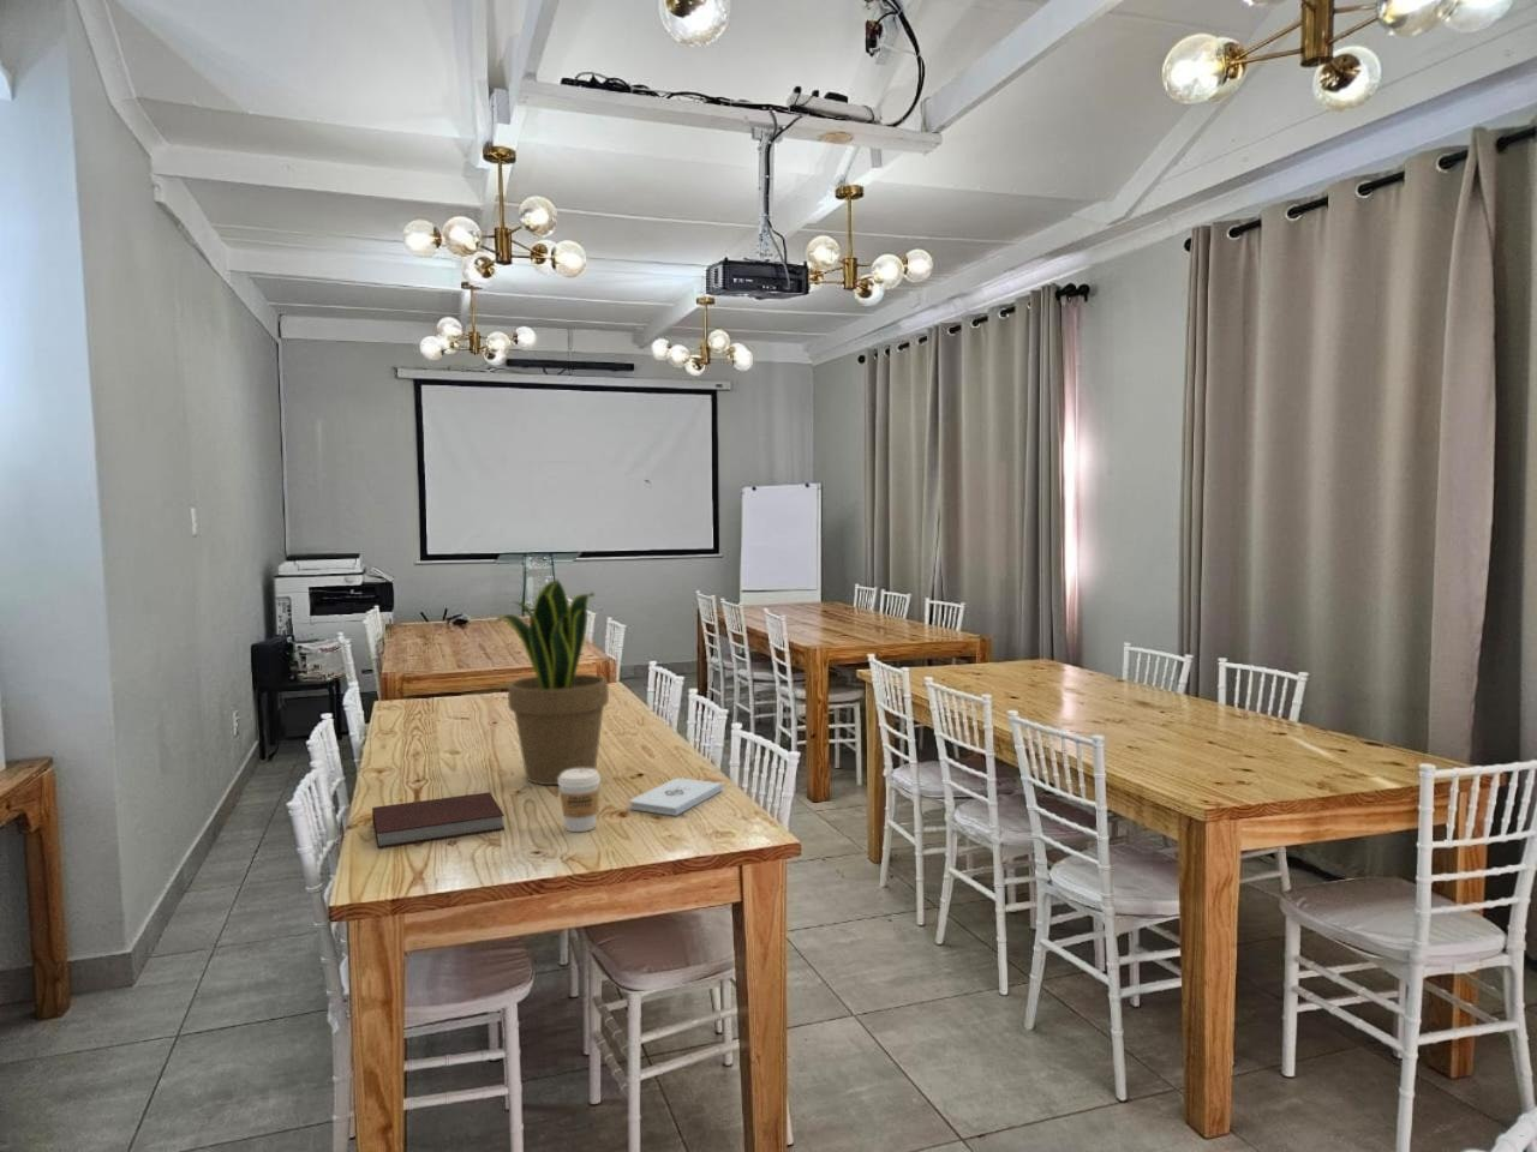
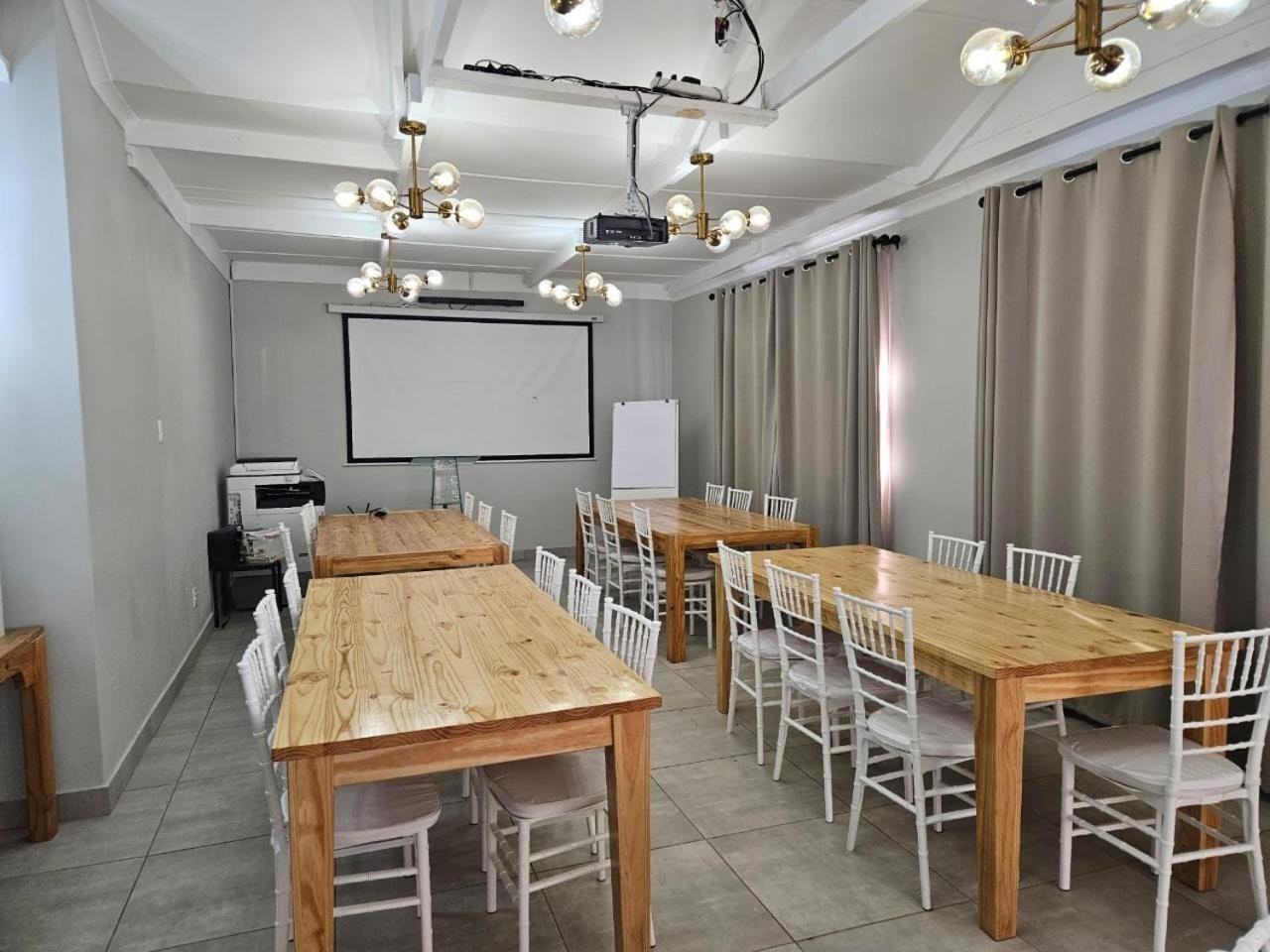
- coffee cup [557,768,601,833]
- potted plant [495,578,610,787]
- notebook [372,791,506,849]
- notepad [629,777,724,817]
